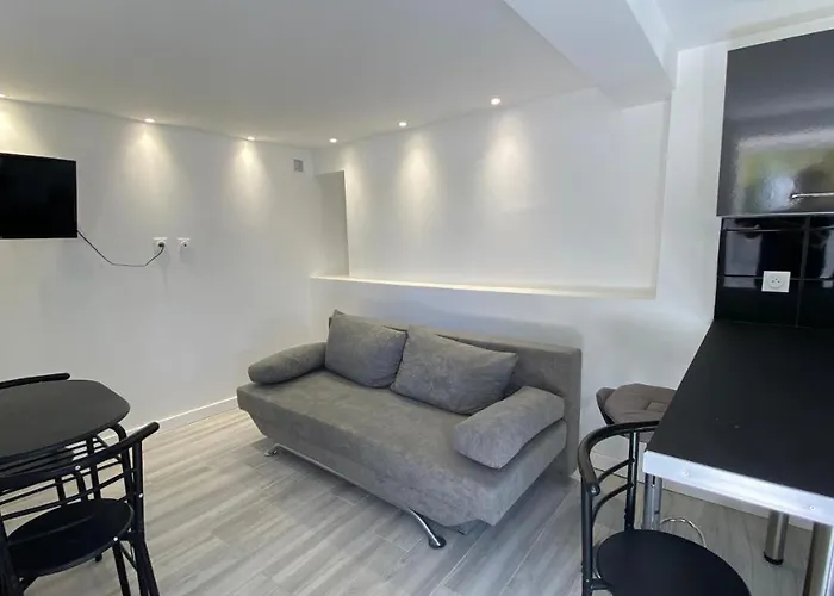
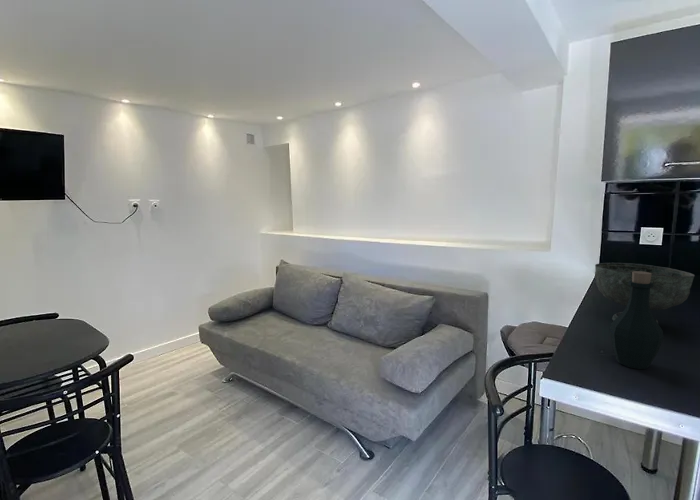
+ bottle [609,271,664,370]
+ decorative bowl [594,262,696,324]
